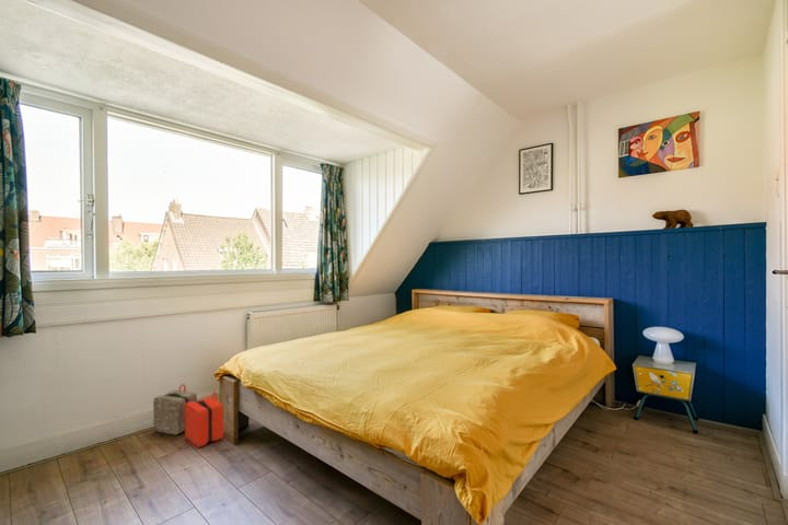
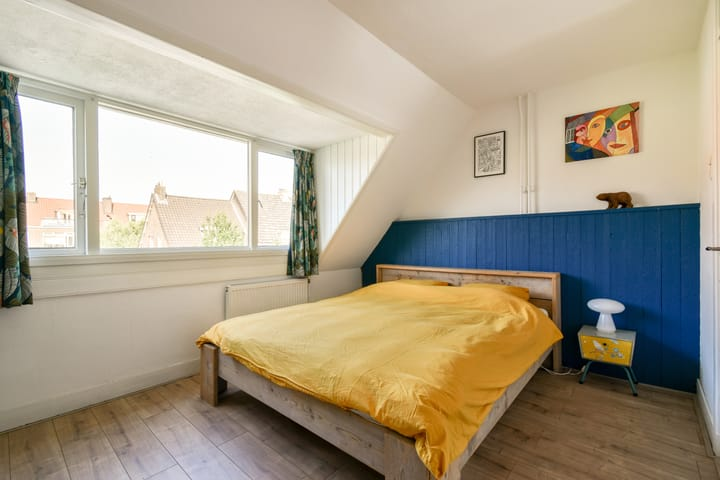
- first aid kit [152,383,224,448]
